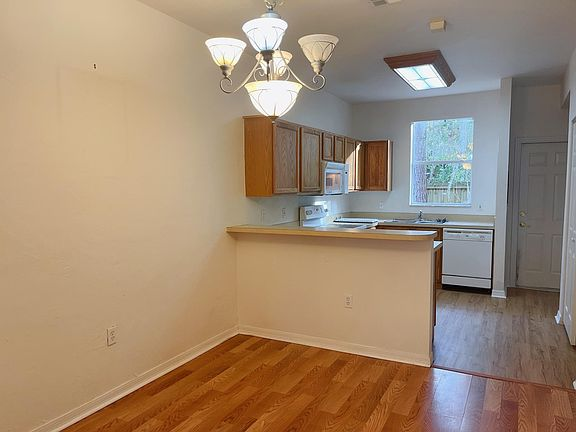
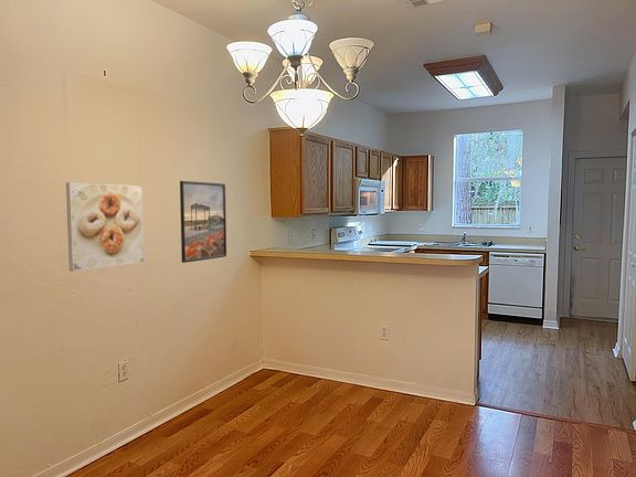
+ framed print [65,181,145,272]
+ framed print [179,180,227,264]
